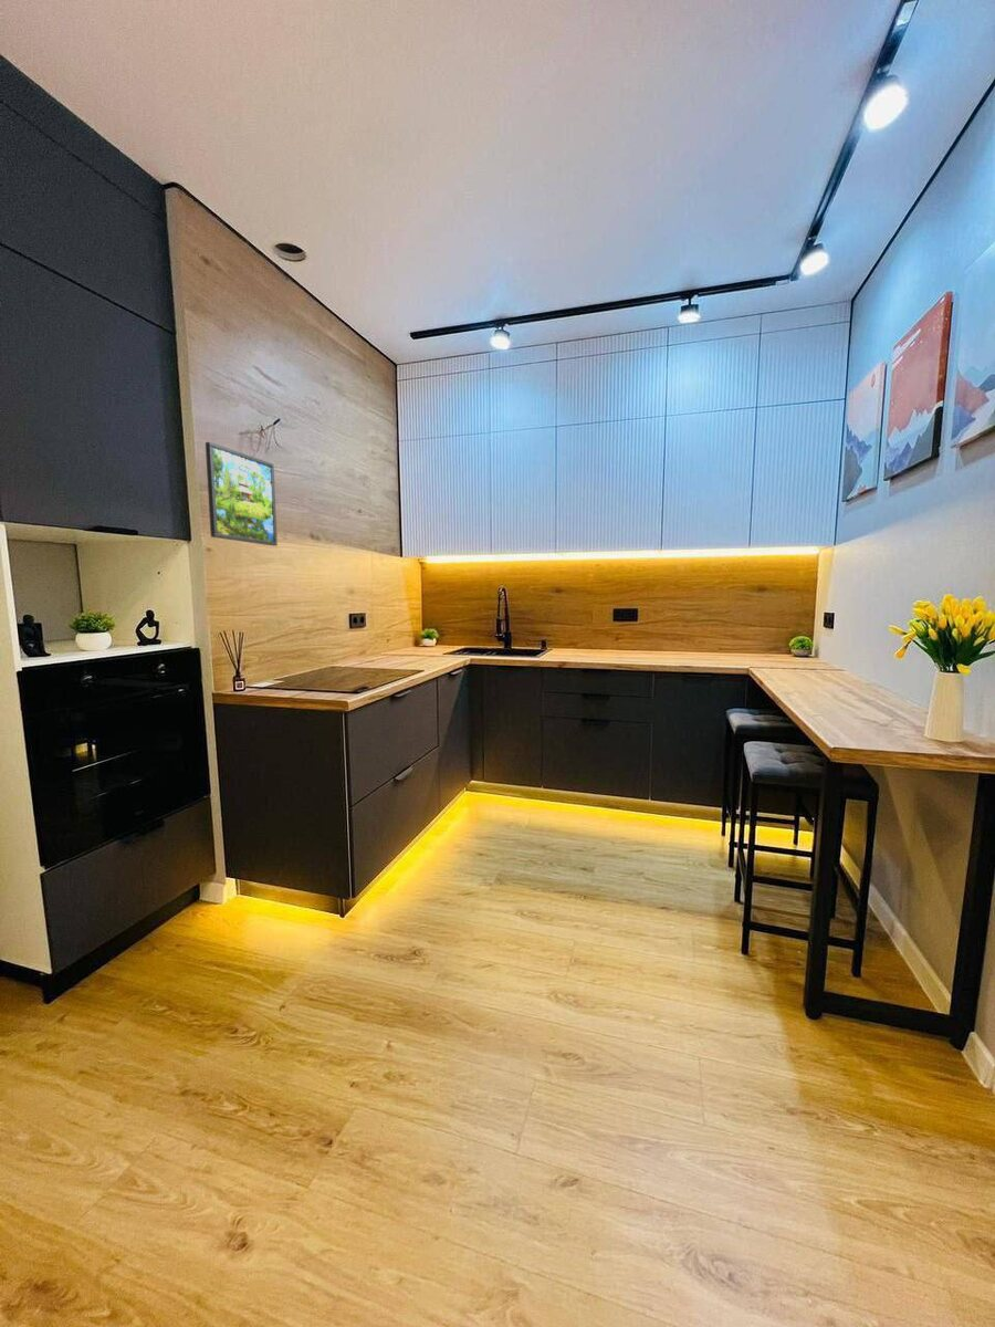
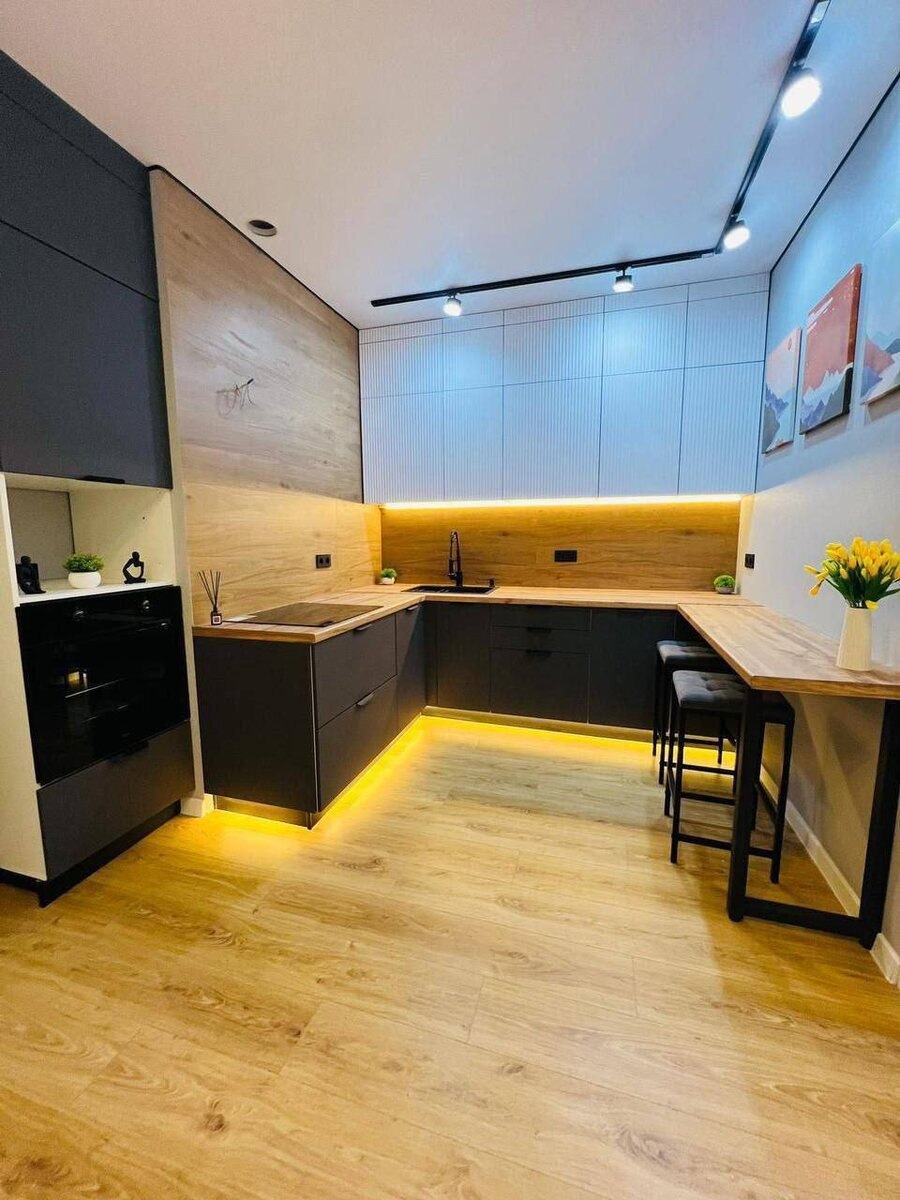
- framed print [205,441,279,547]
